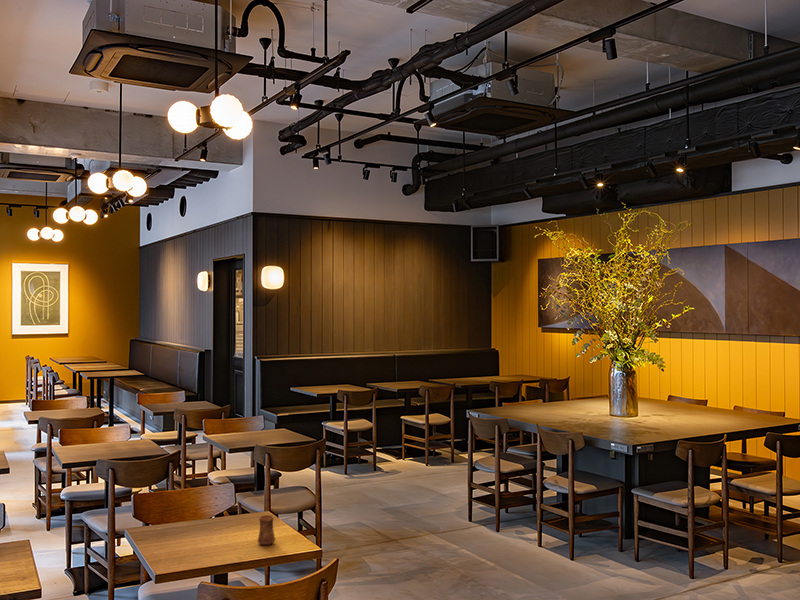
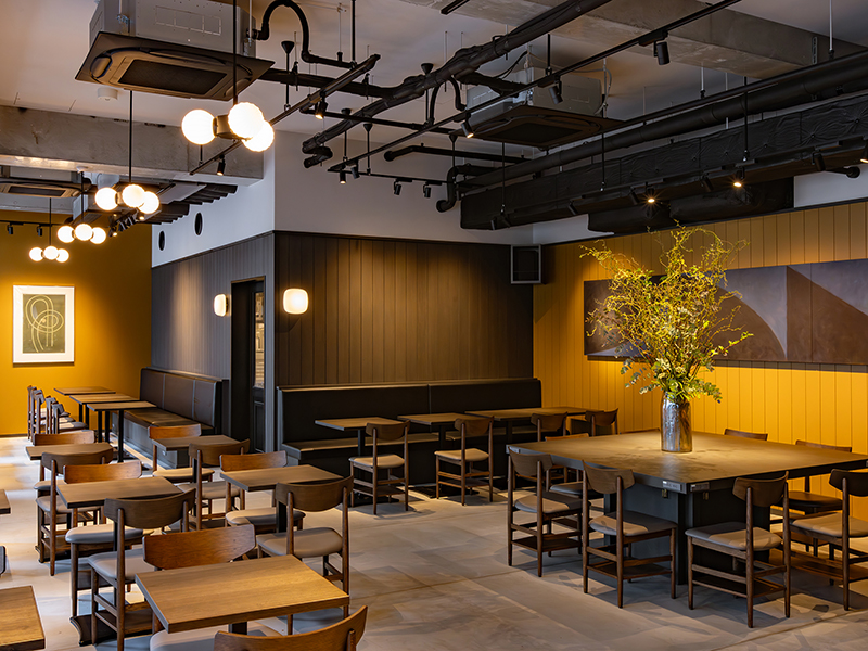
- cup [257,514,276,546]
